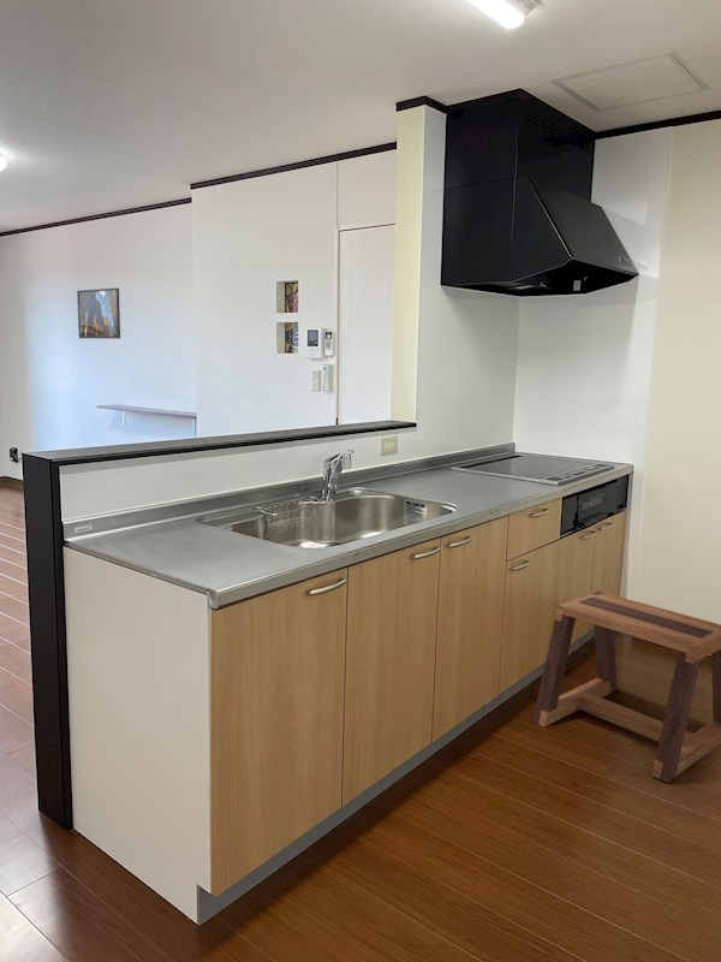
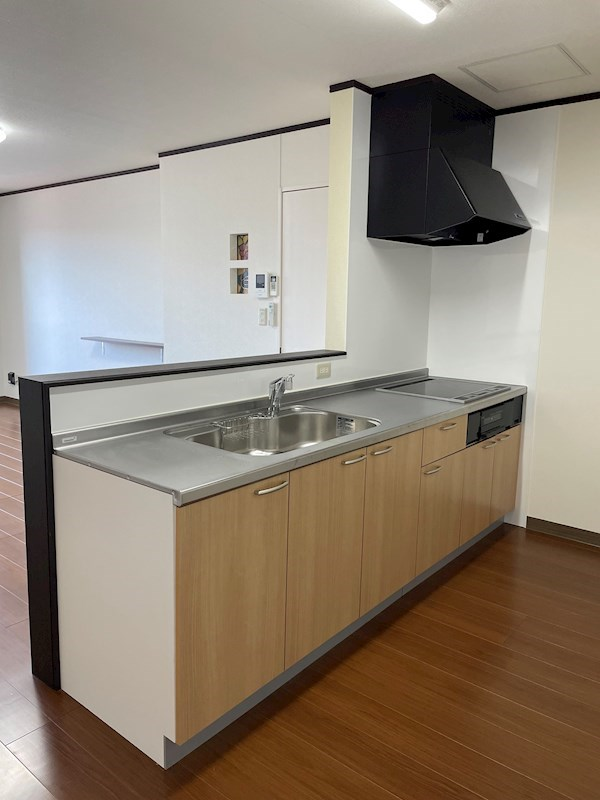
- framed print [76,287,121,340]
- stool [531,590,721,784]
